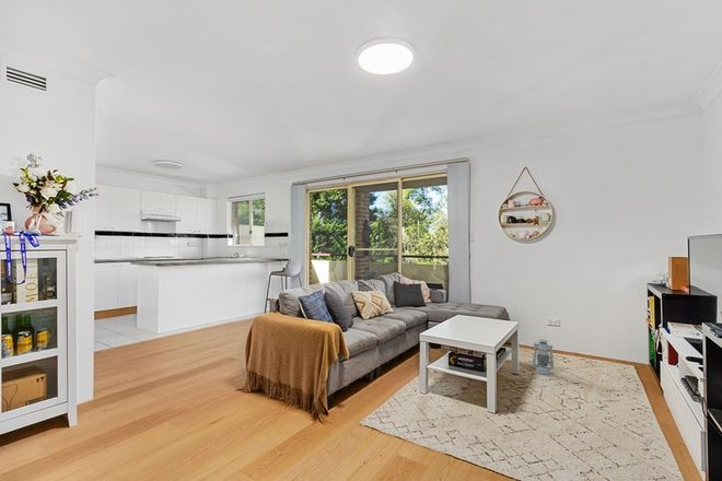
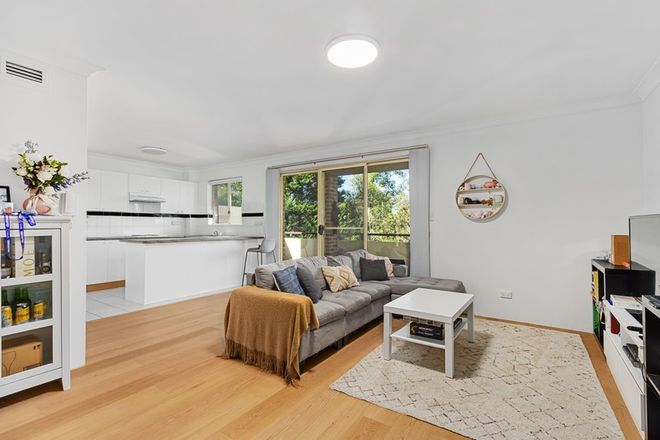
- lantern [532,339,555,376]
